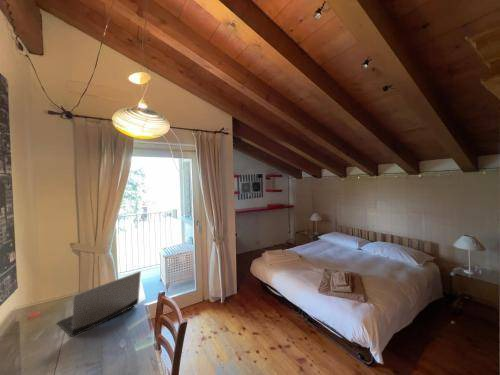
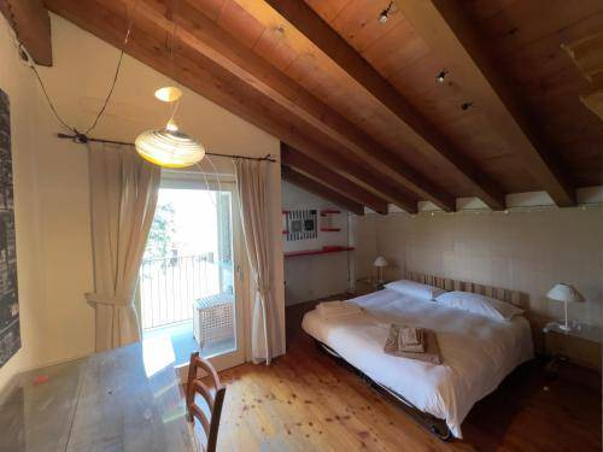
- laptop computer [56,270,142,338]
